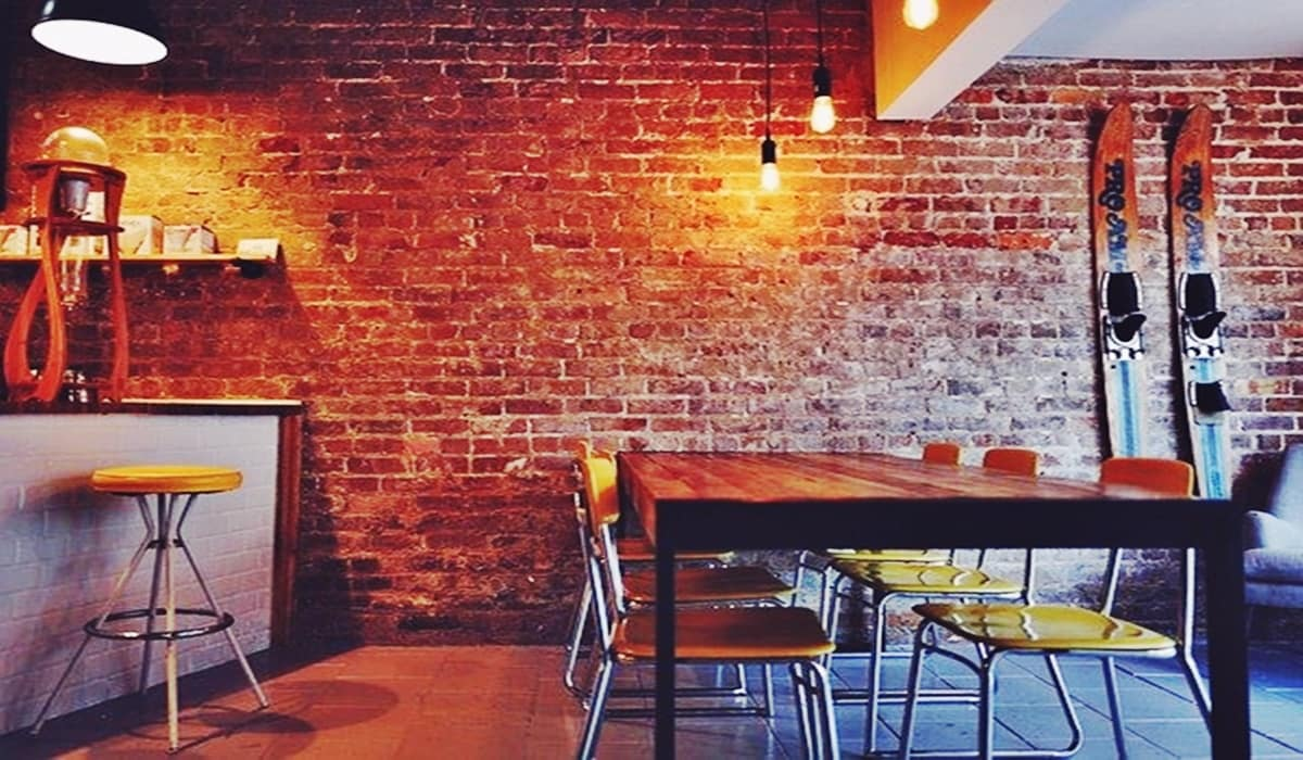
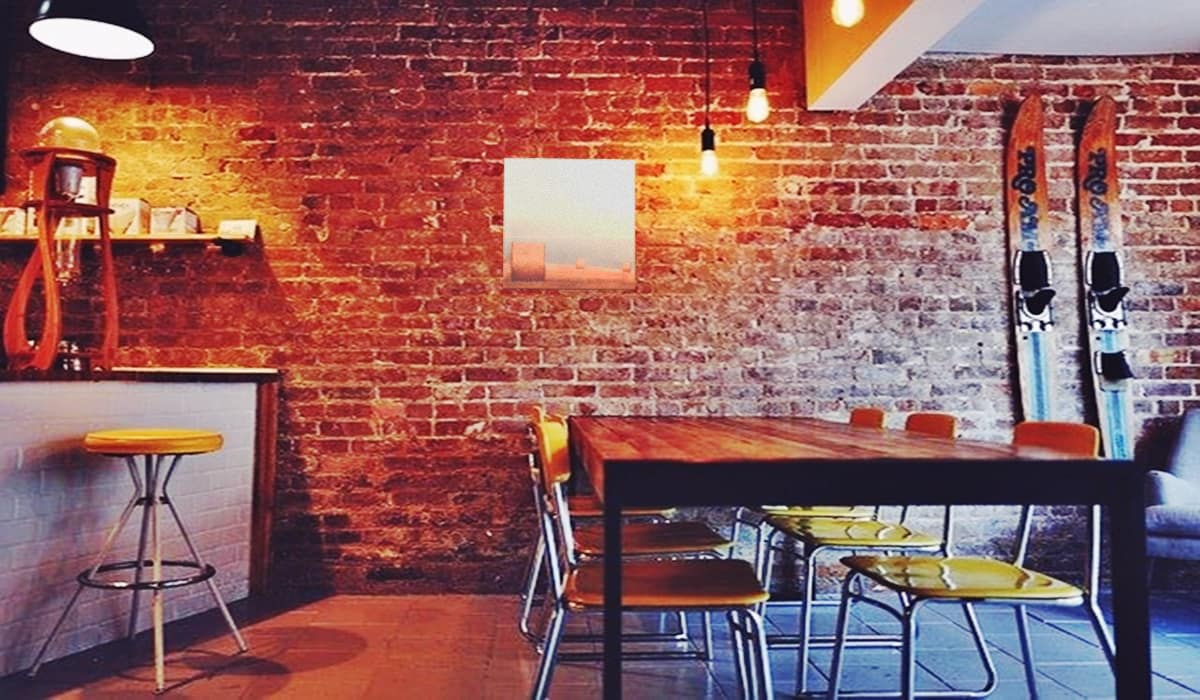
+ wall art [502,157,636,291]
